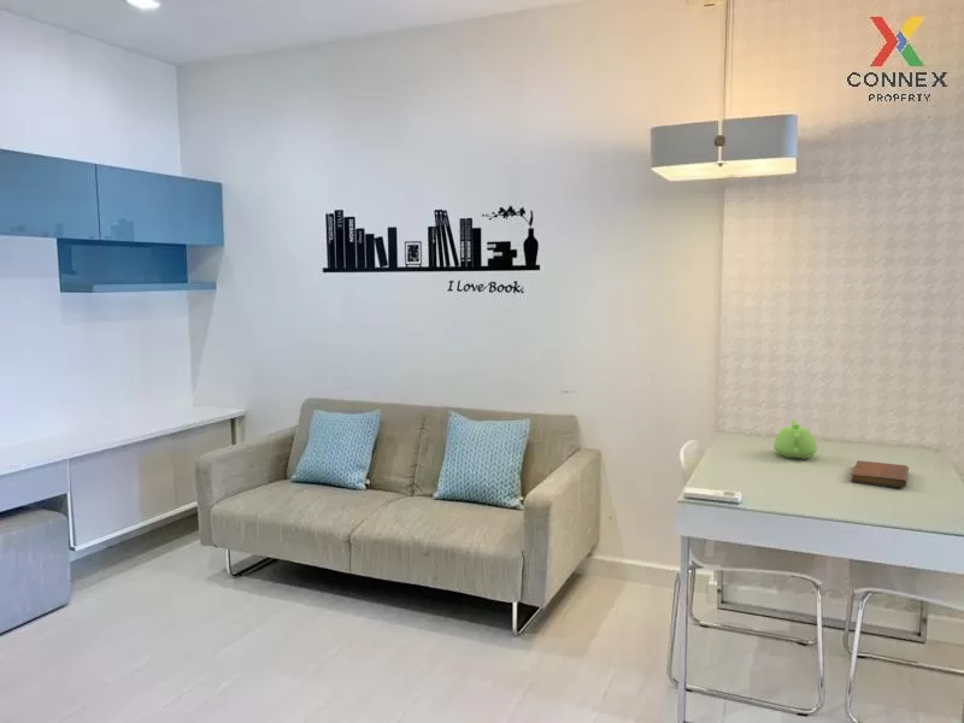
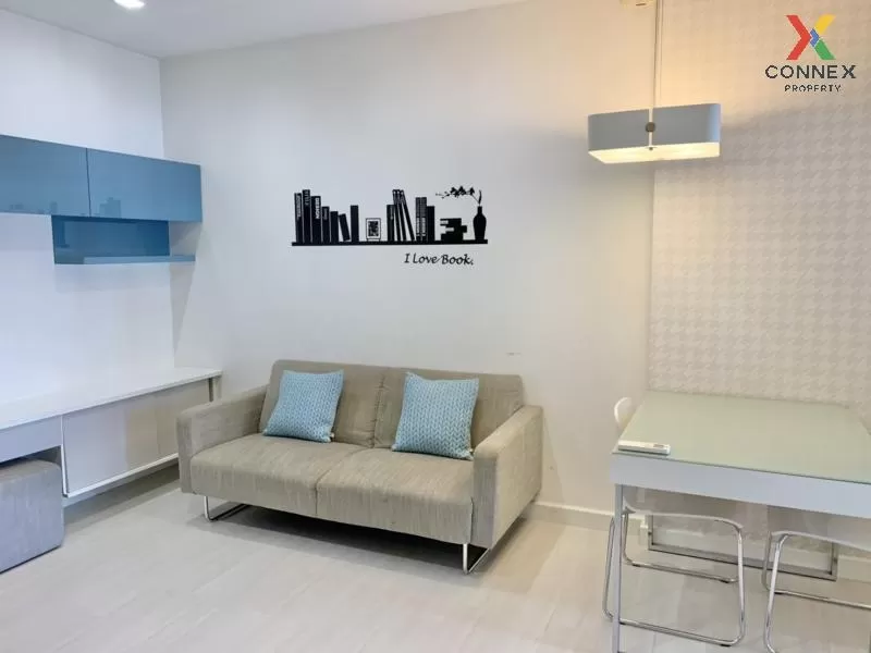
- teapot [772,418,818,460]
- notebook [850,459,910,488]
